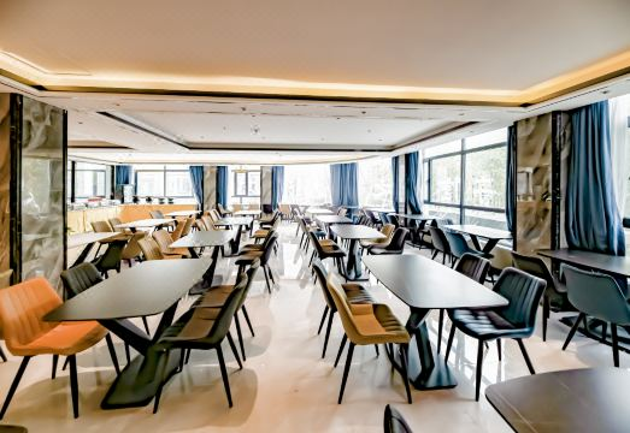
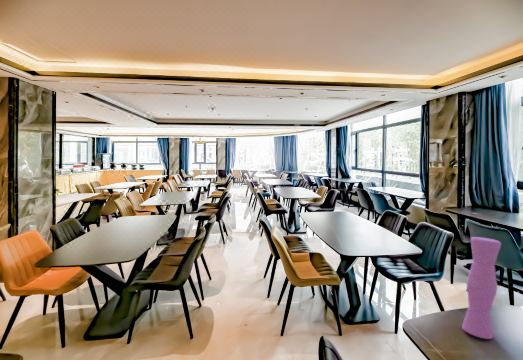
+ vase [461,236,502,340]
